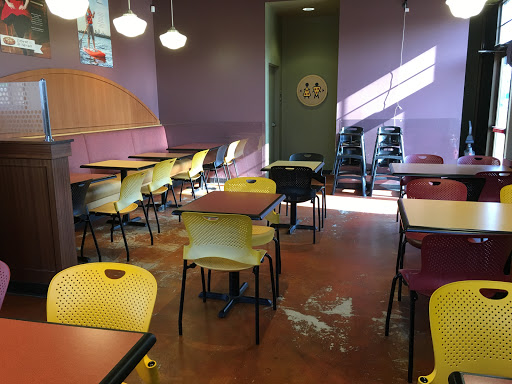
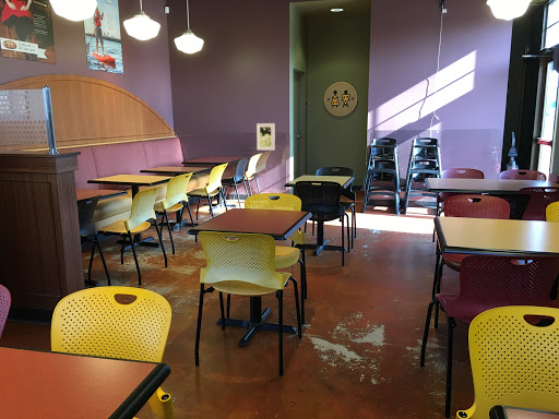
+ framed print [255,122,276,152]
